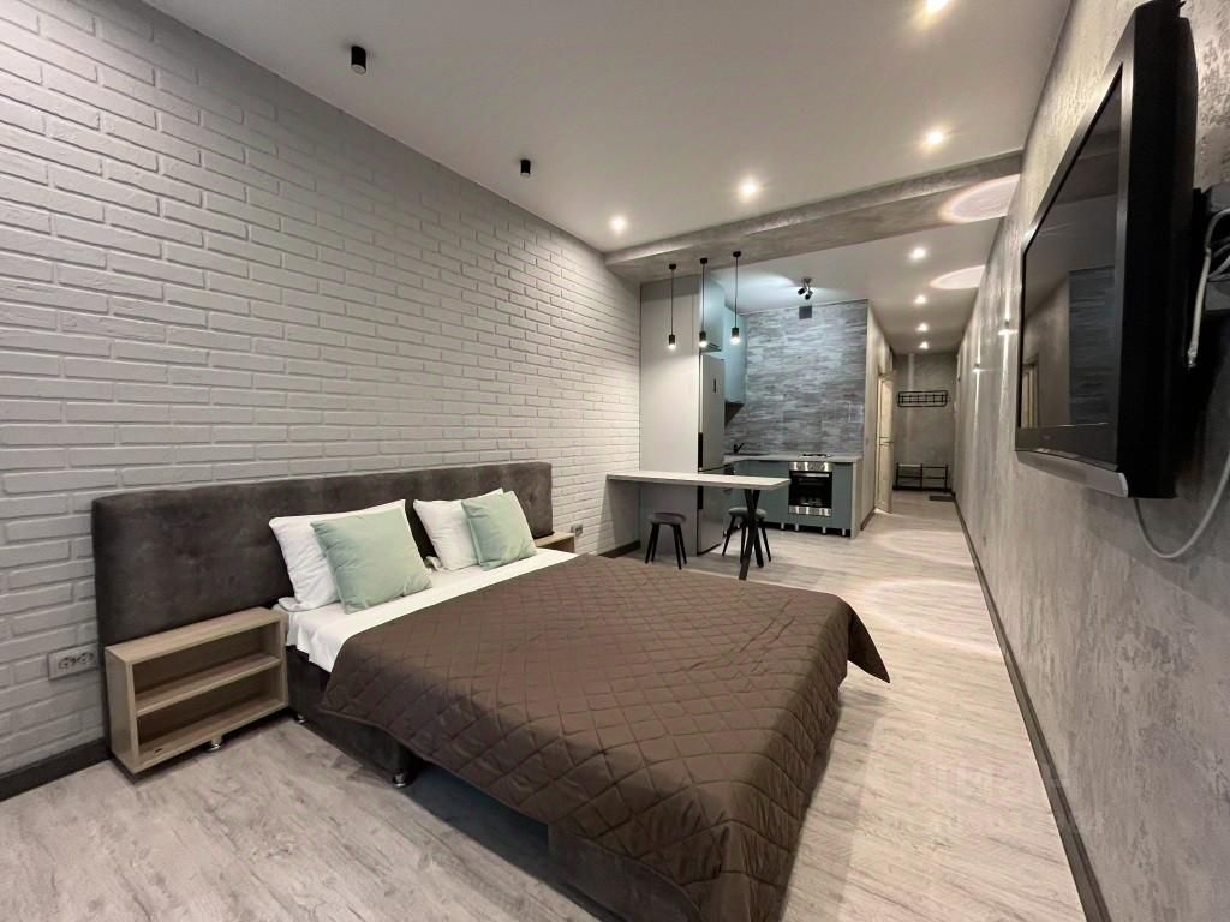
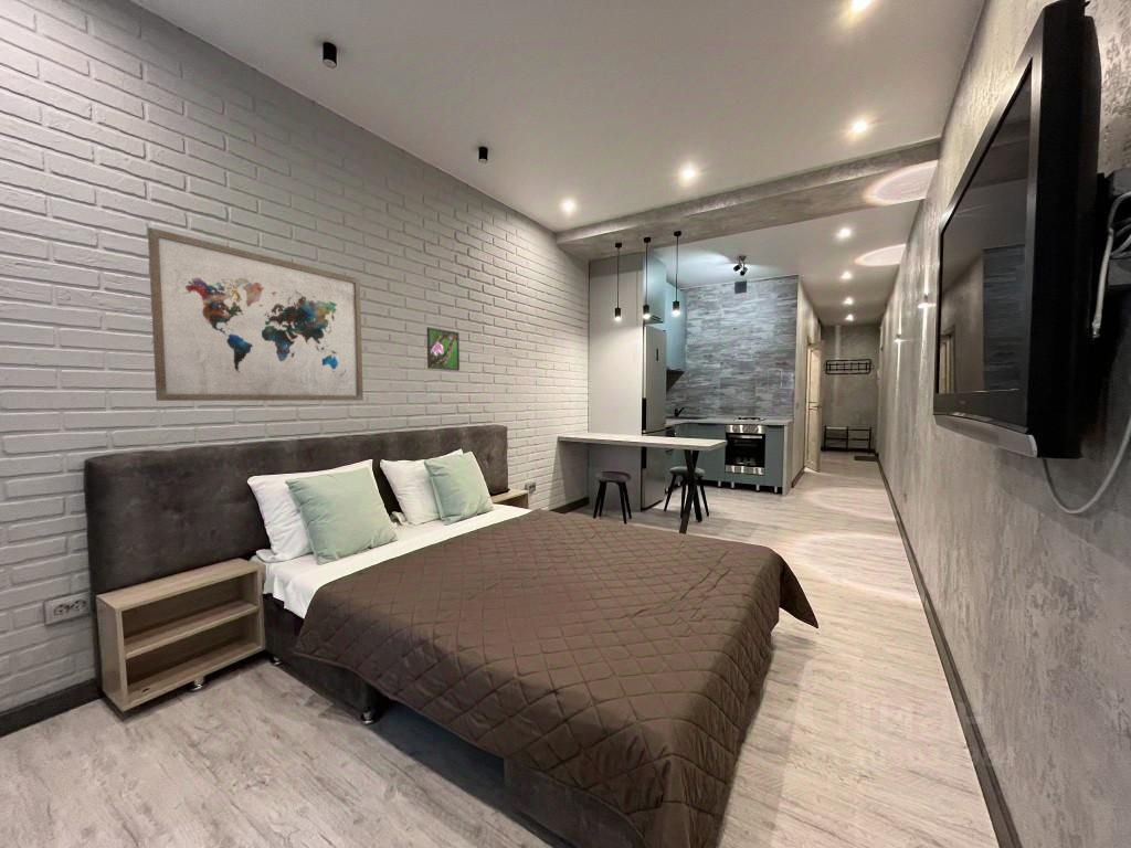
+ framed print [425,326,461,372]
+ wall art [147,226,364,402]
